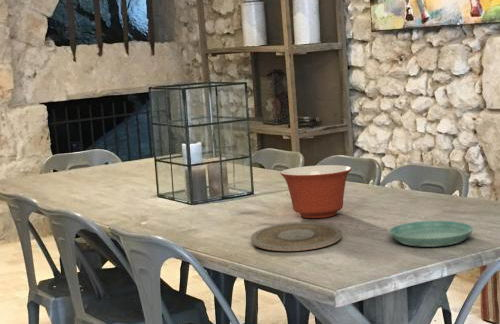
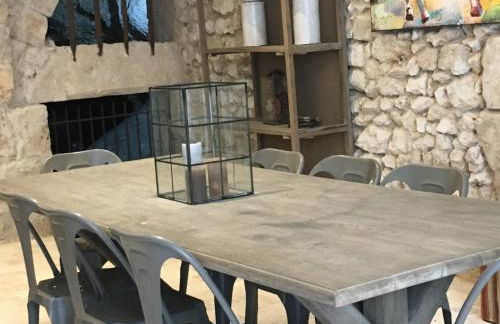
- saucer [389,220,474,248]
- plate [250,221,343,252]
- mixing bowl [279,164,353,219]
